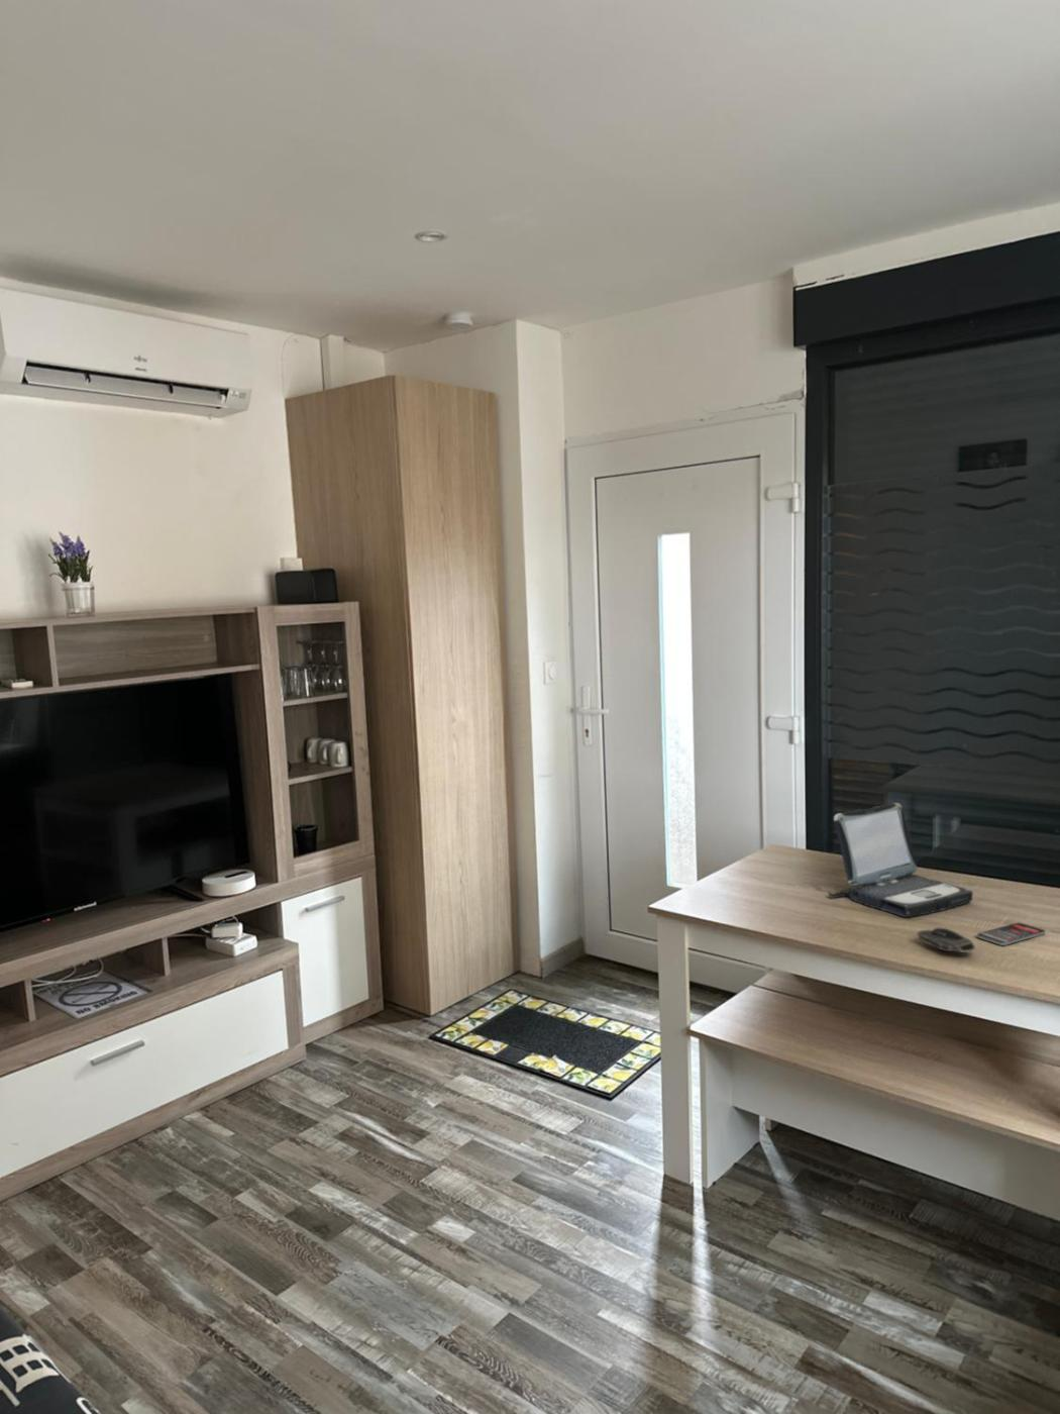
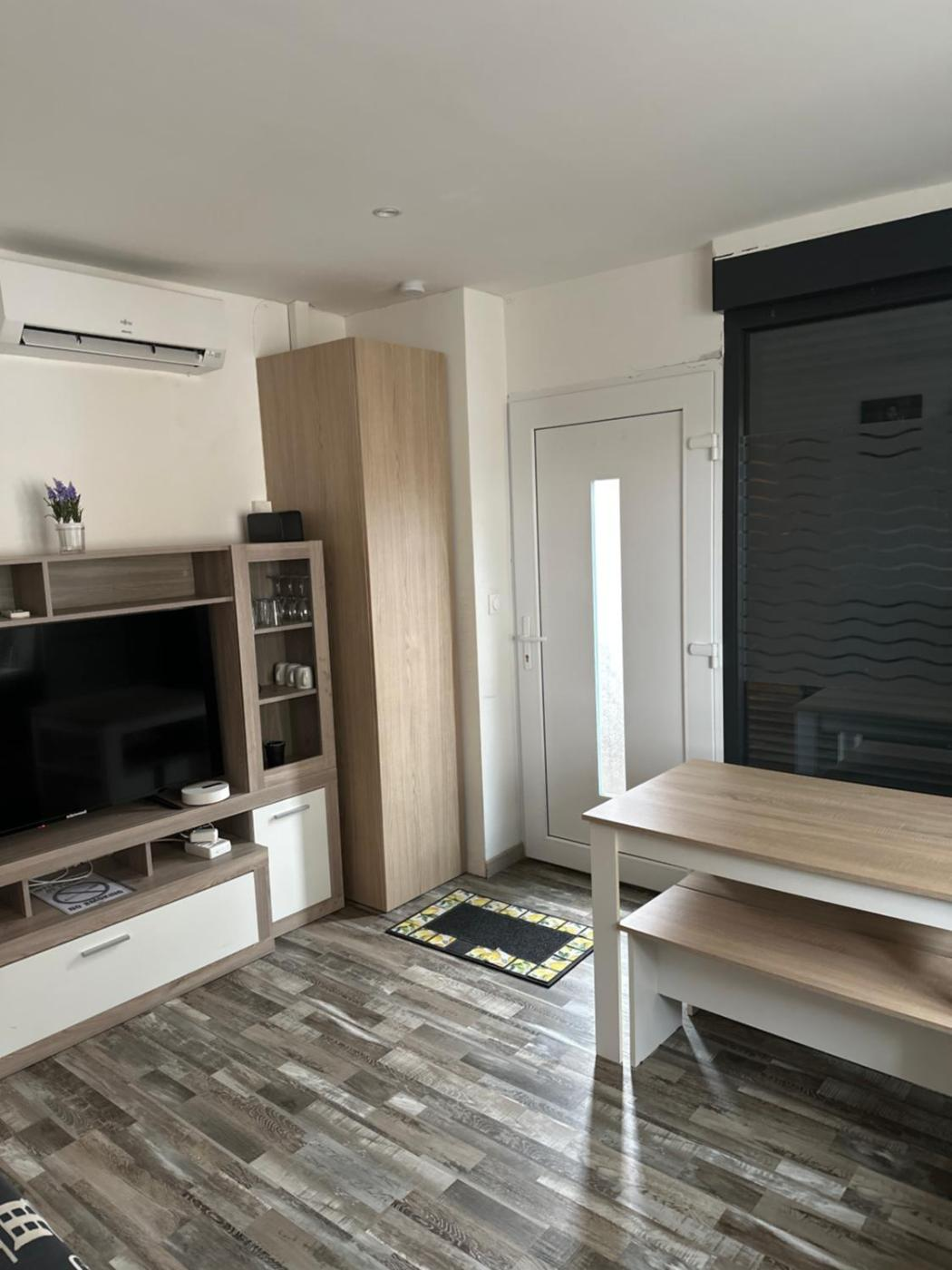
- smartphone [975,921,1047,946]
- computer mouse [915,927,976,953]
- laptop [827,802,974,919]
